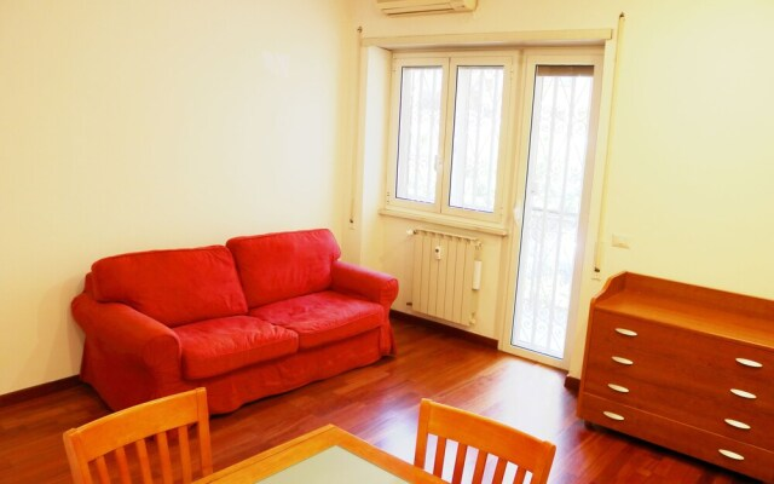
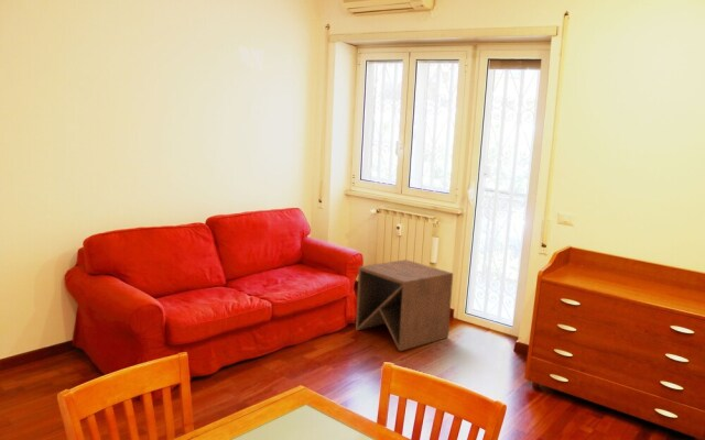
+ side table [355,258,454,352]
